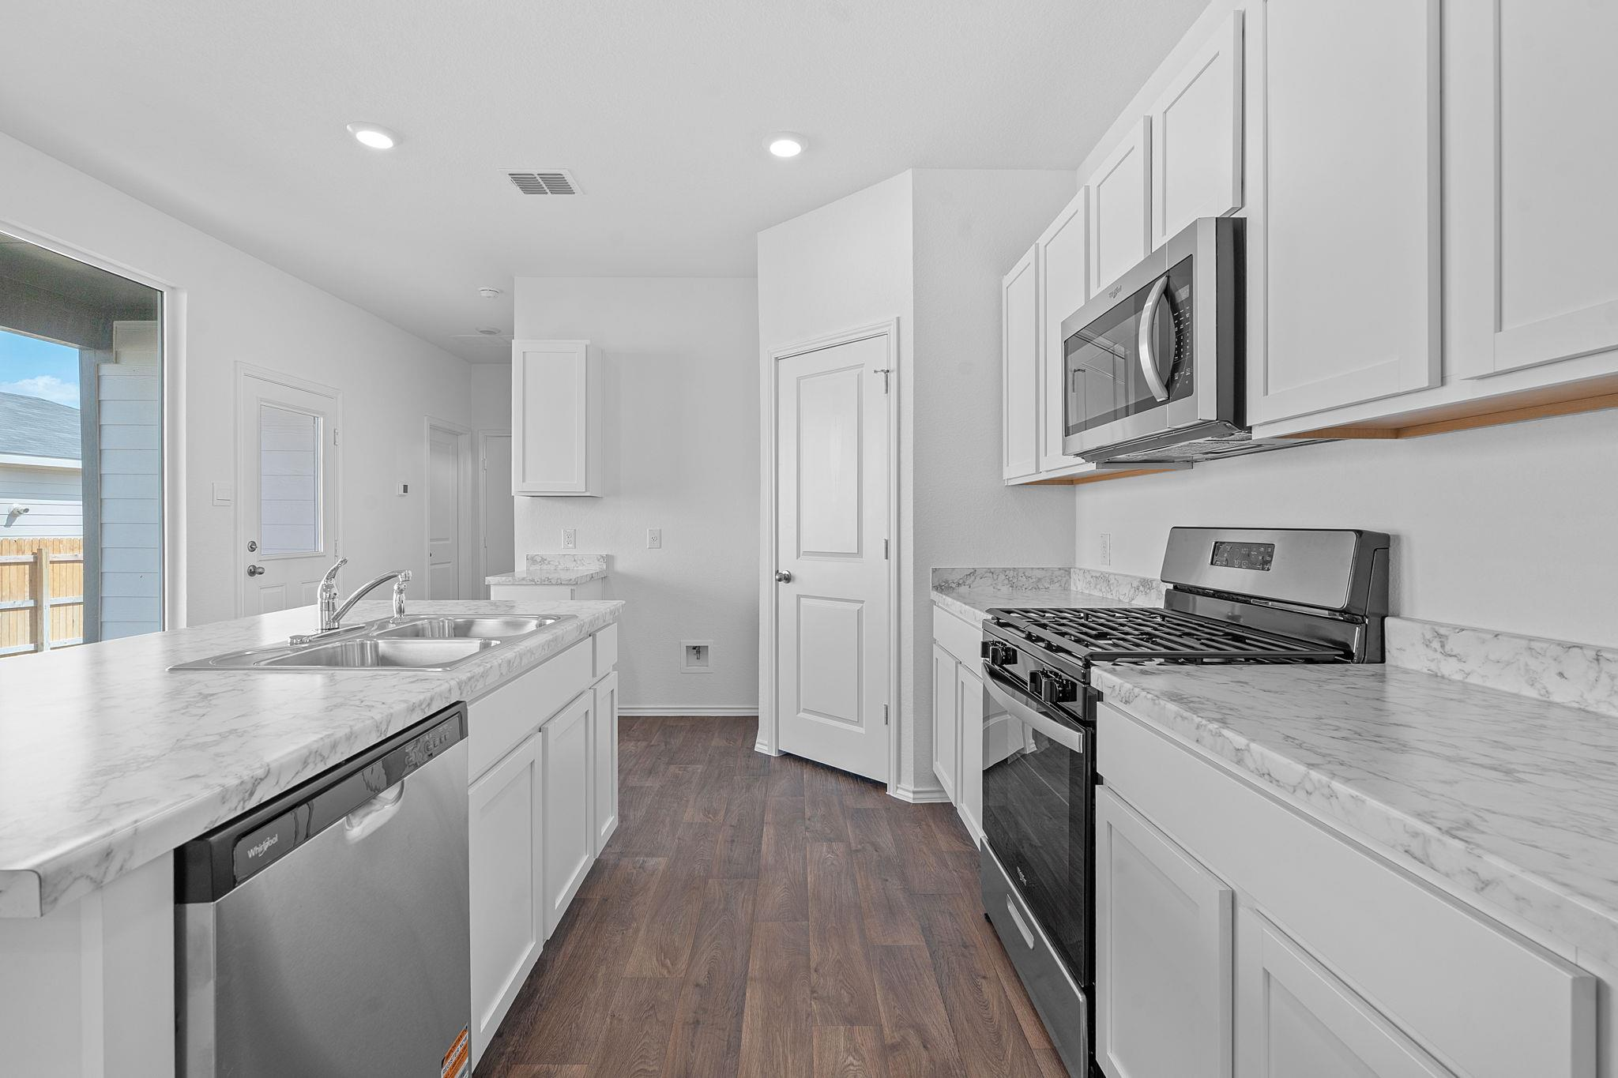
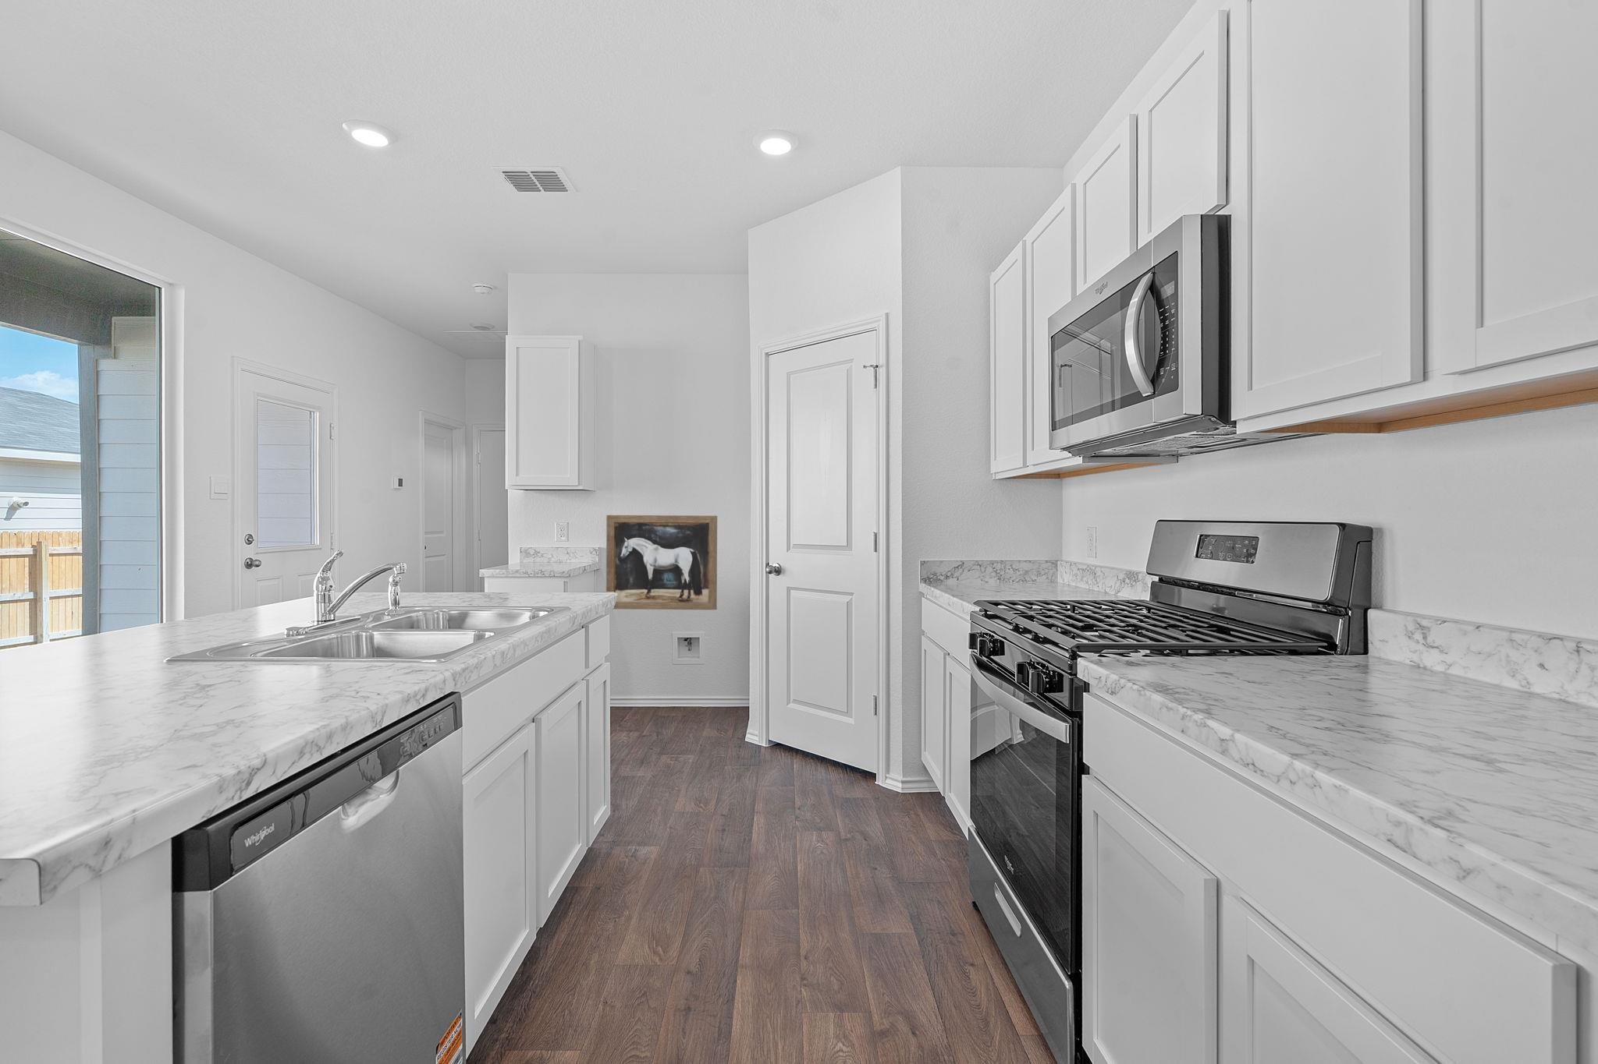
+ wall art [606,514,718,610]
